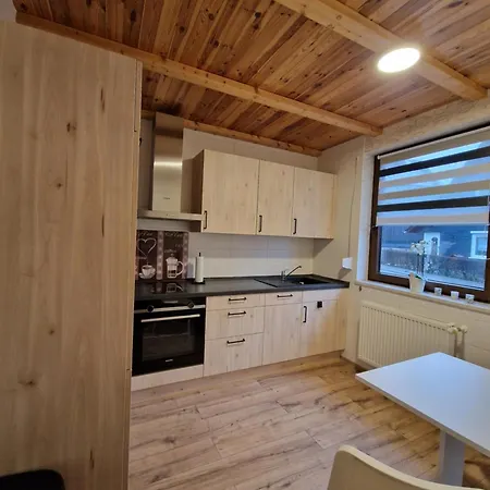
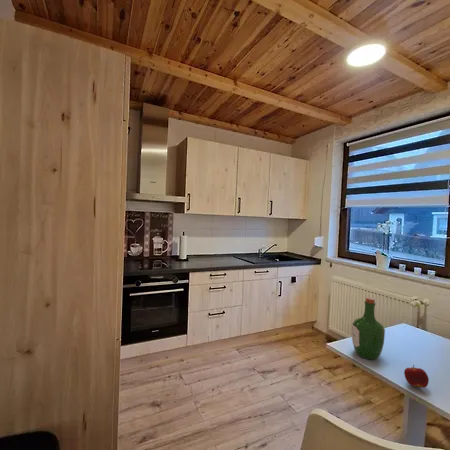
+ wine bottle [351,296,386,361]
+ apple [403,364,430,389]
